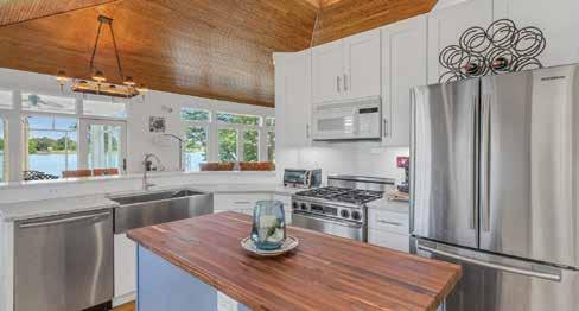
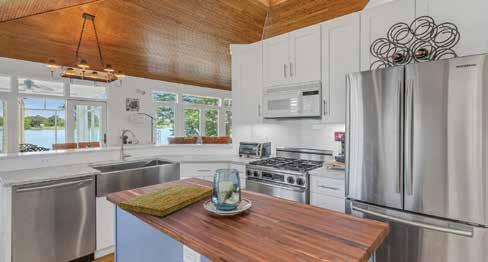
+ cutting board [119,184,213,217]
